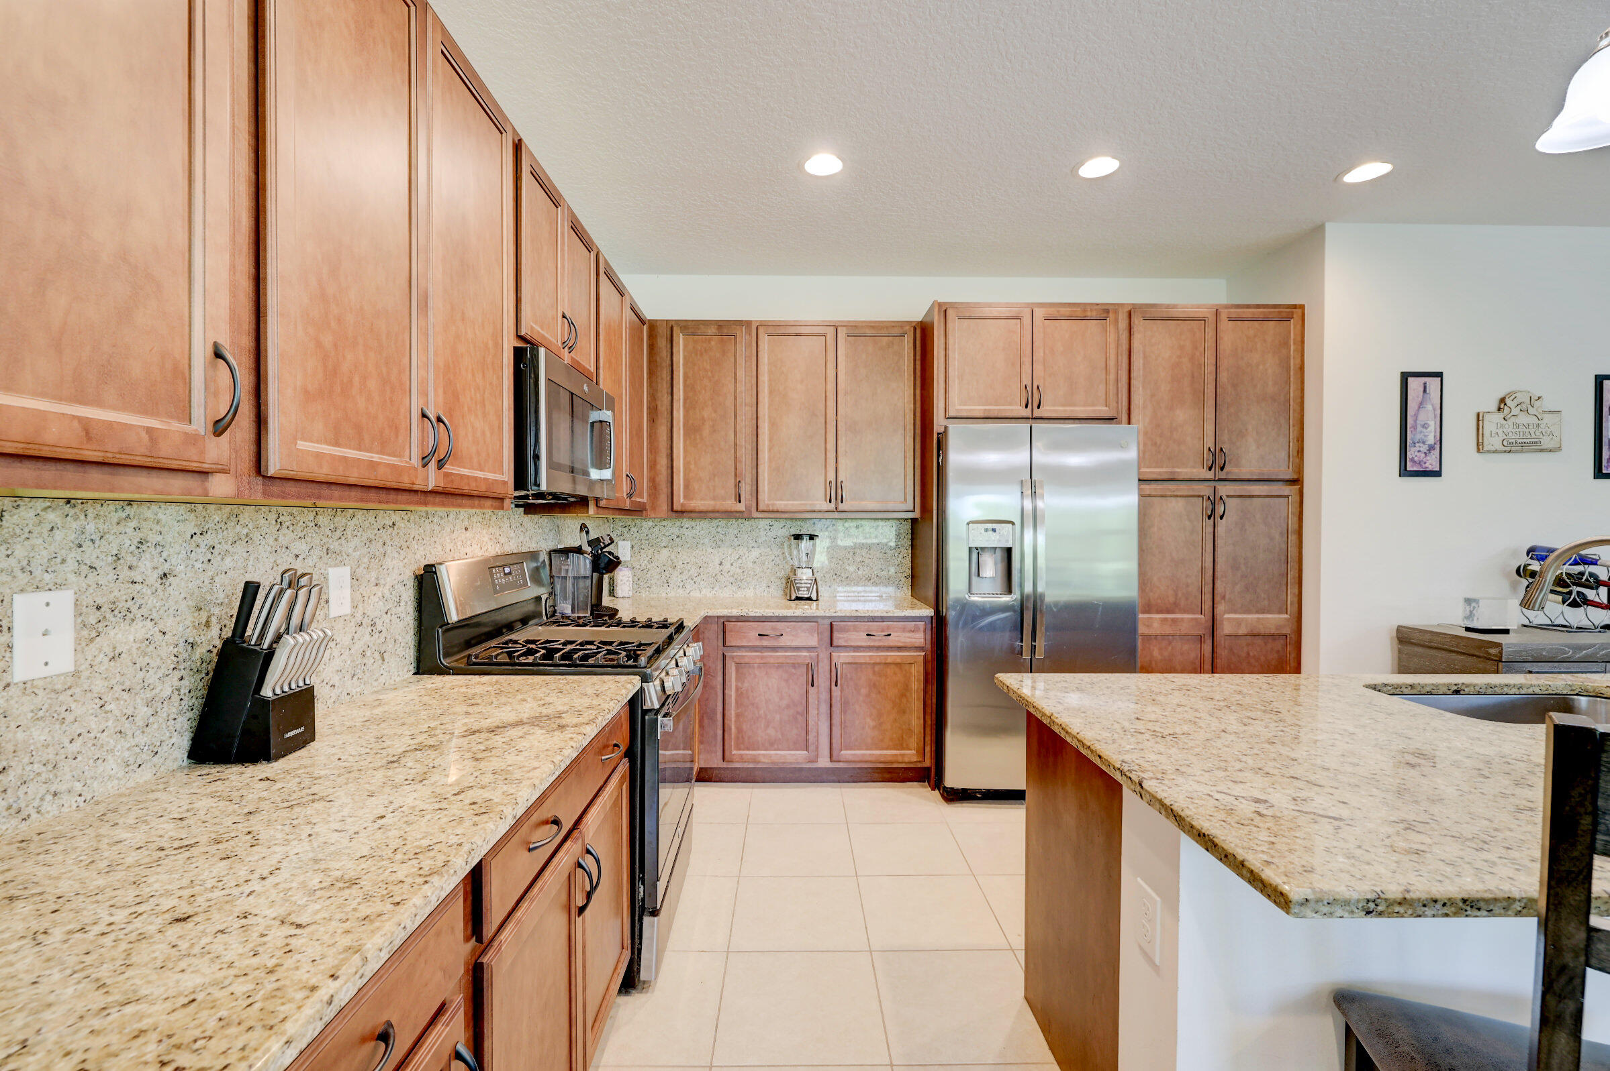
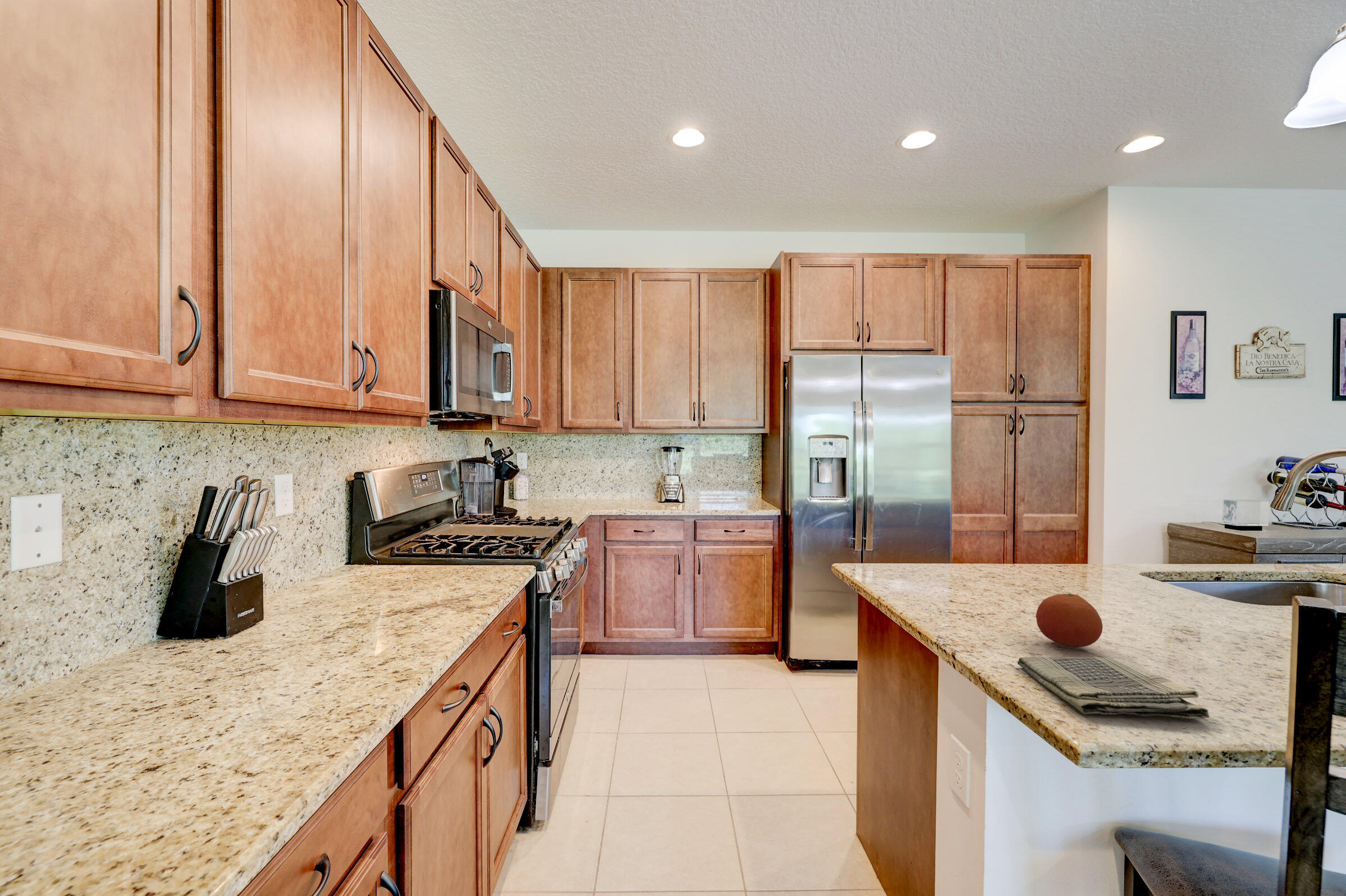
+ dish towel [1017,656,1210,720]
+ fruit [1035,592,1103,648]
